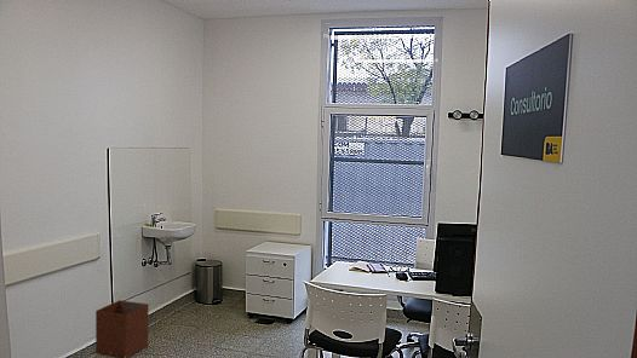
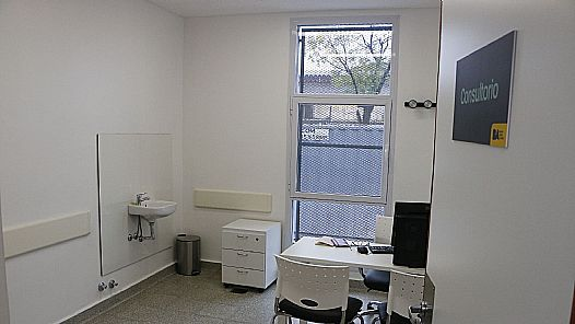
- waste basket [94,300,149,358]
